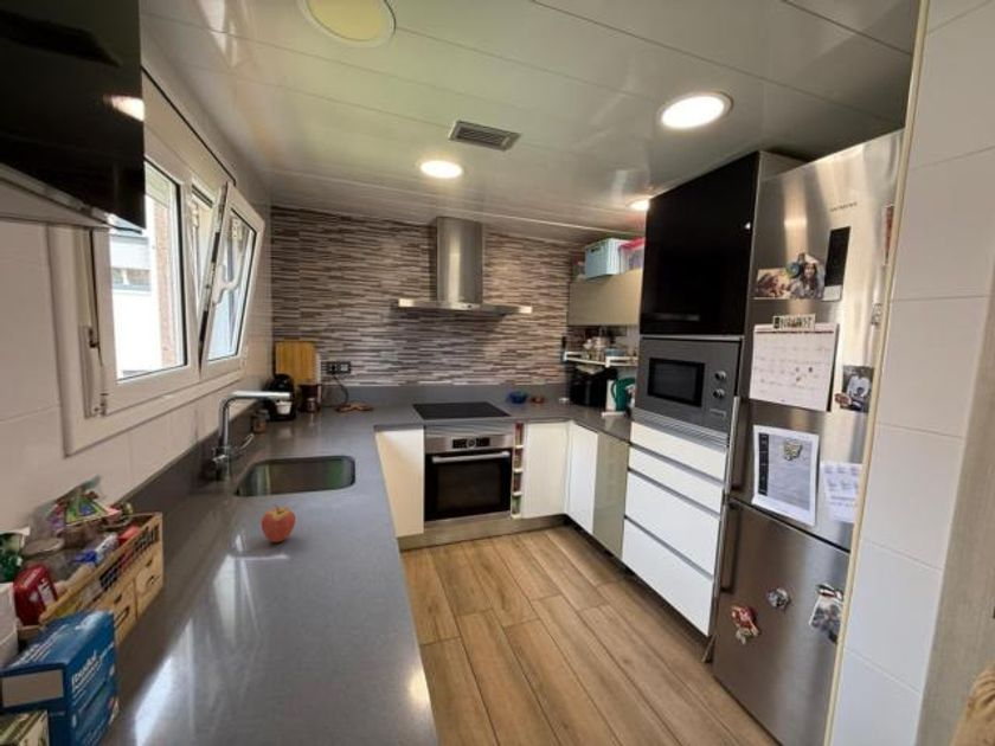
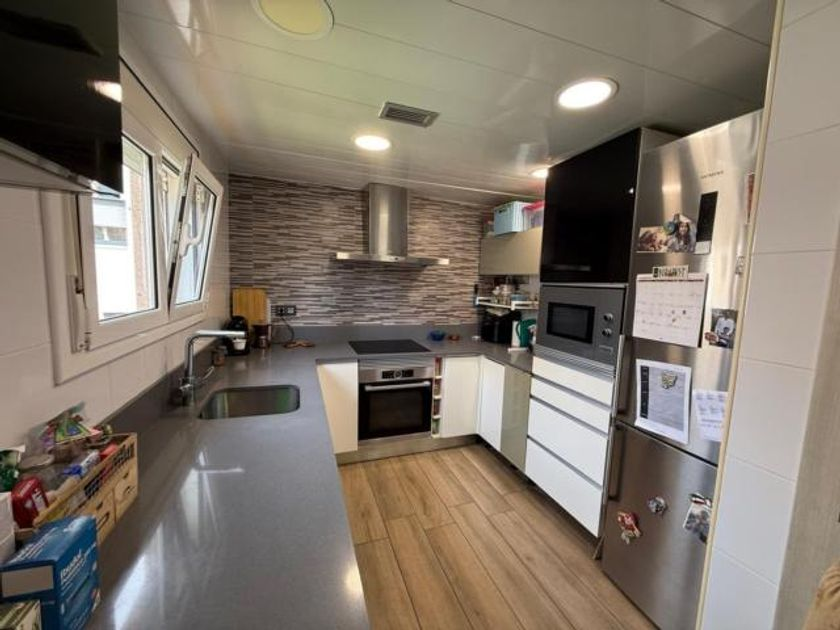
- fruit [259,503,296,544]
